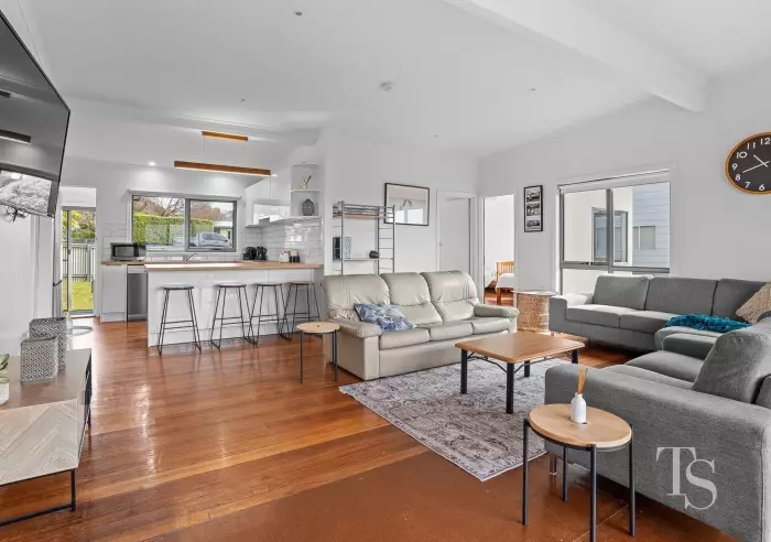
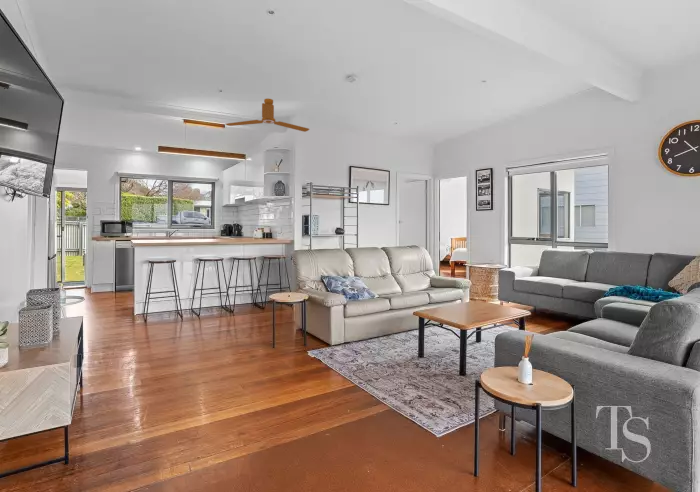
+ ceiling fan [225,98,310,133]
